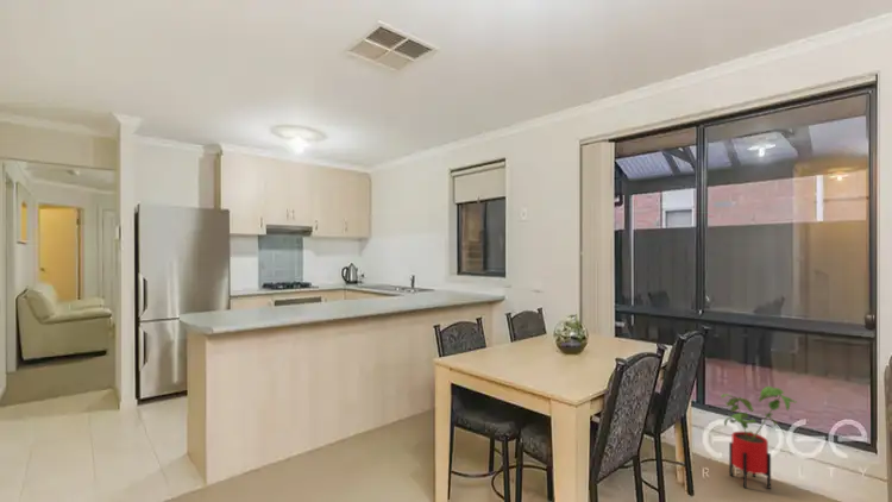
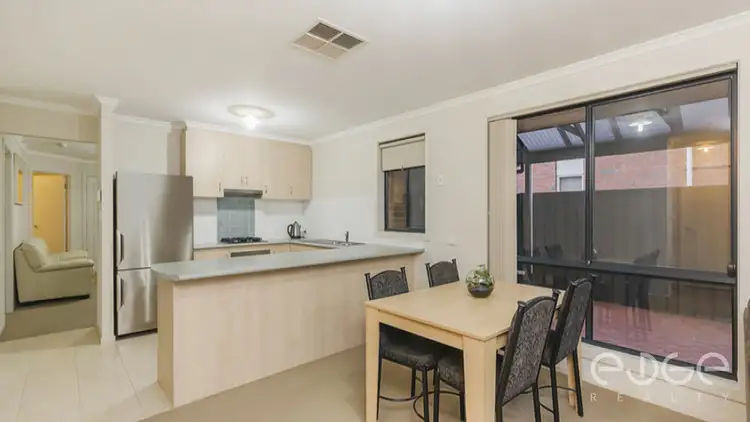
- house plant [721,385,797,490]
